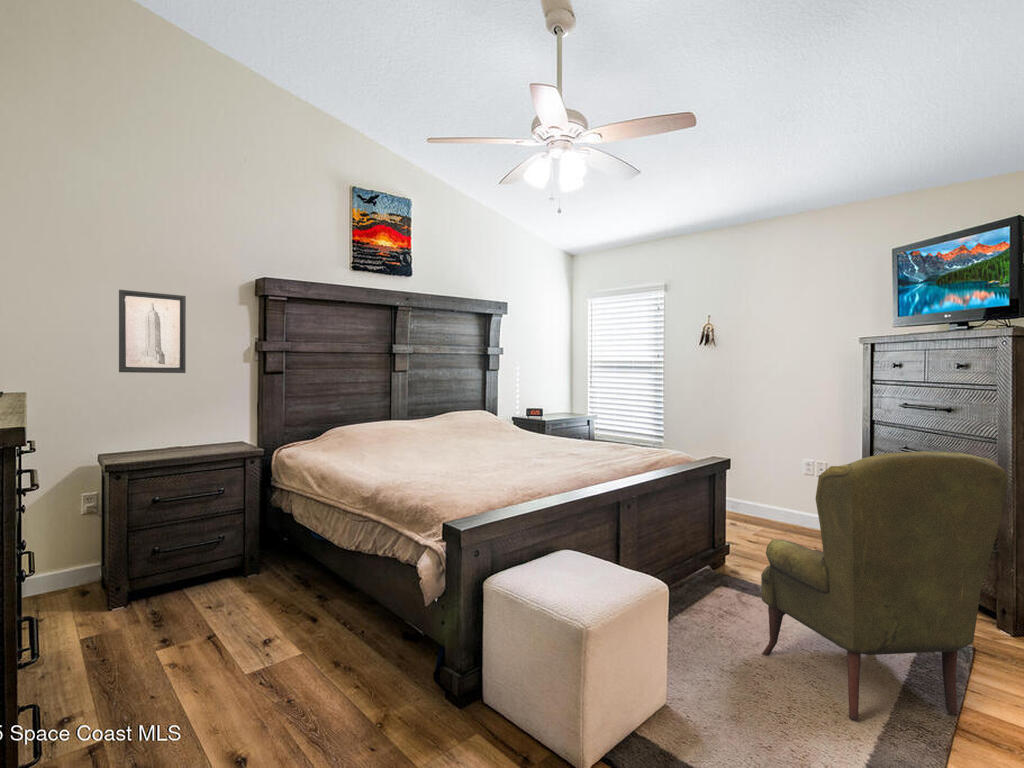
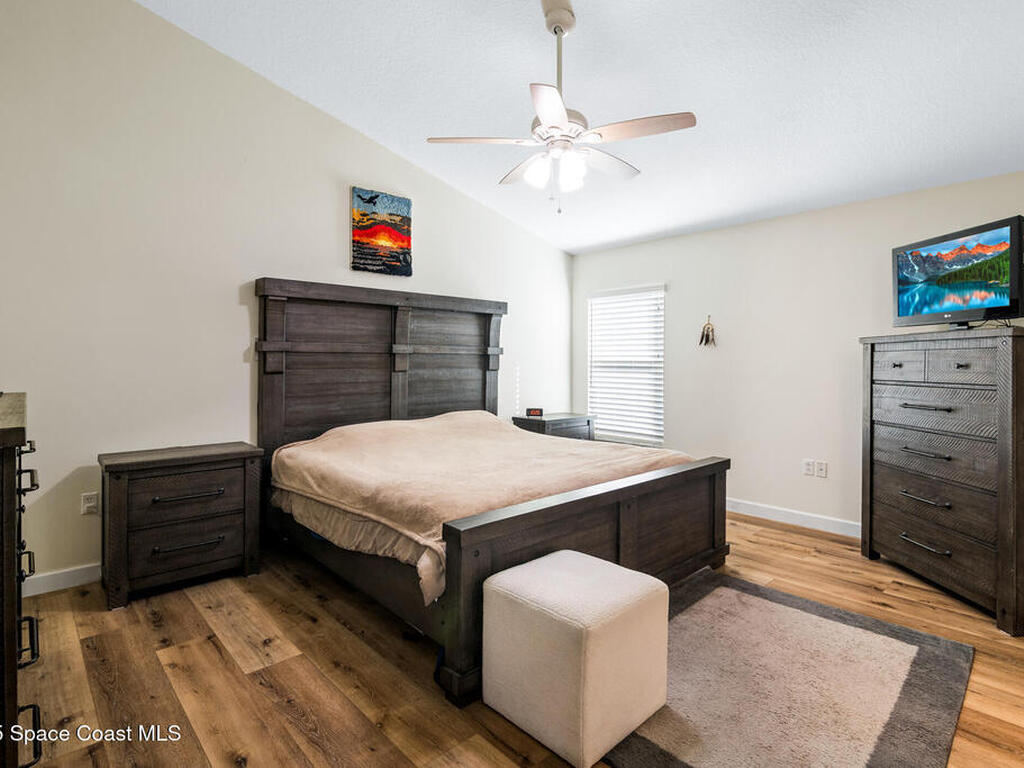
- armchair [760,450,1009,722]
- wall art [118,289,187,374]
